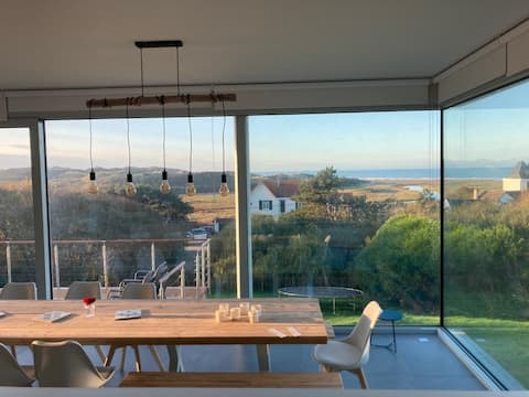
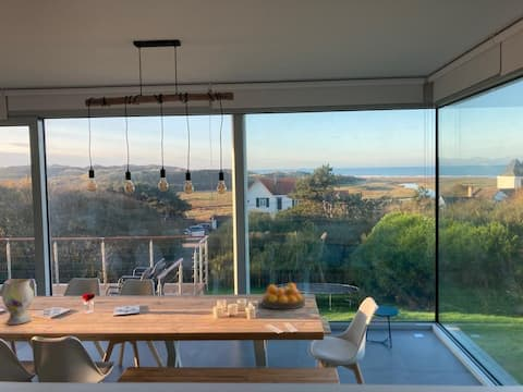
+ fruit bowl [262,282,306,310]
+ vase [1,278,35,326]
